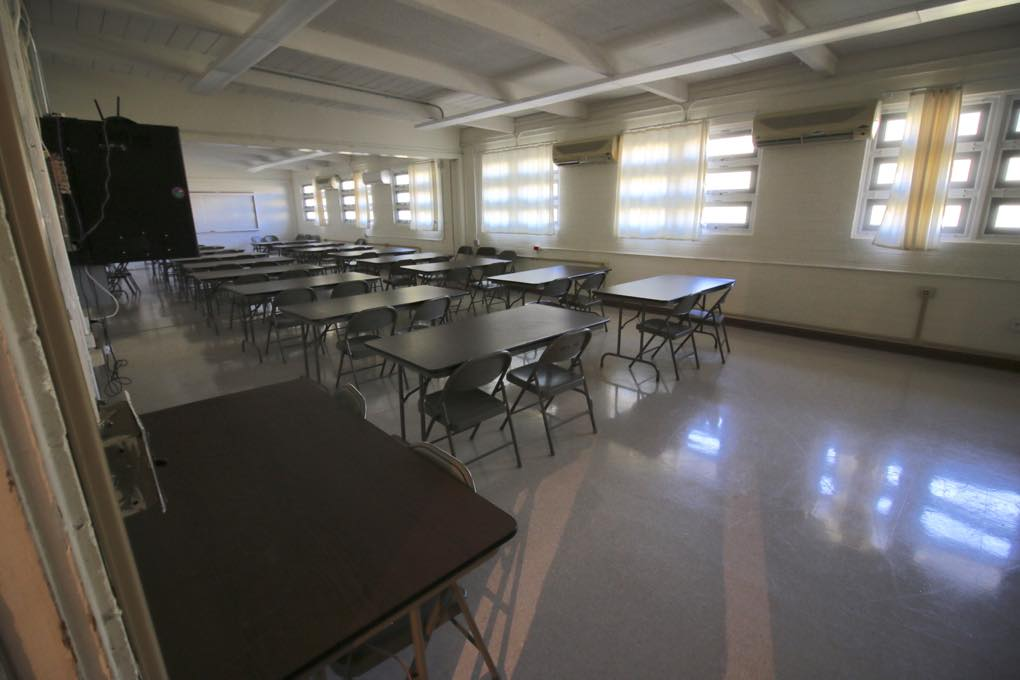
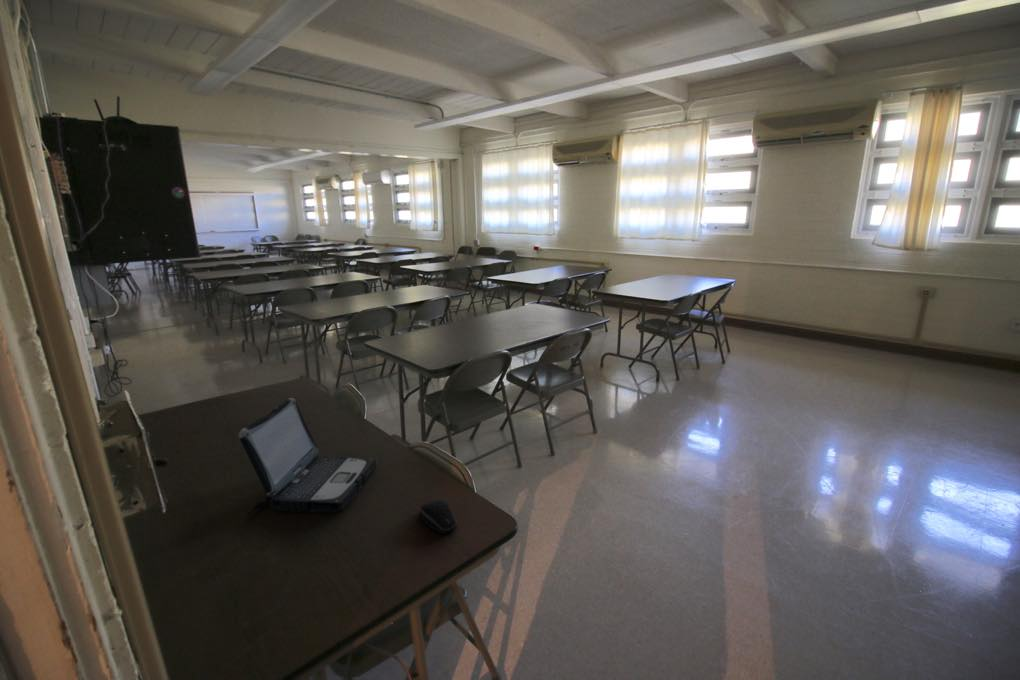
+ laptop [238,397,377,517]
+ computer mouse [419,498,458,534]
